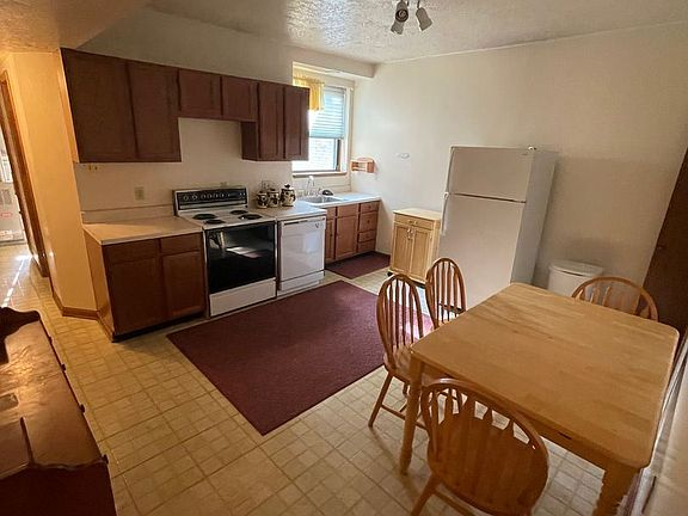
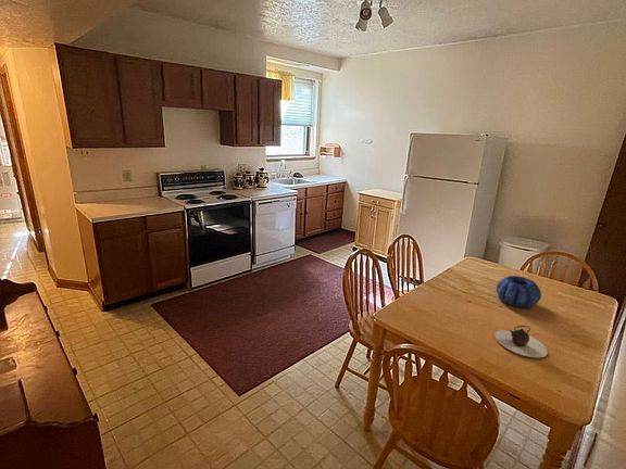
+ teapot [493,325,549,358]
+ decorative bowl [496,275,542,309]
